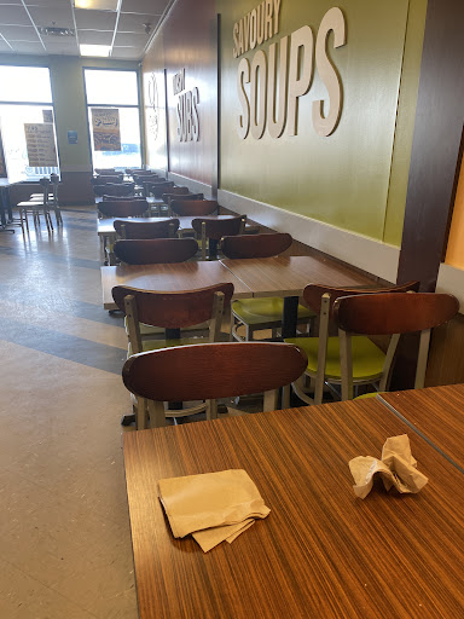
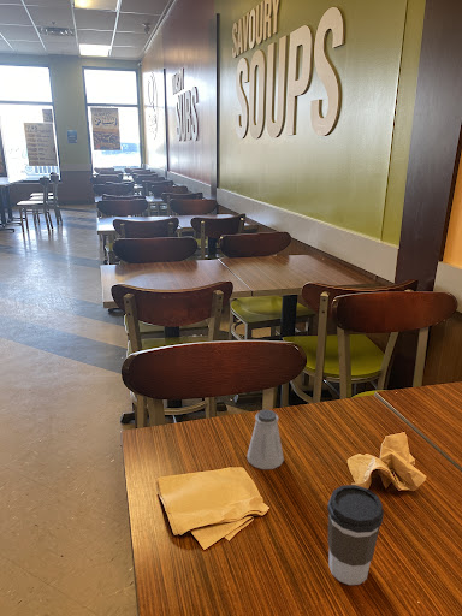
+ coffee cup [326,484,385,586]
+ saltshaker [245,408,285,470]
